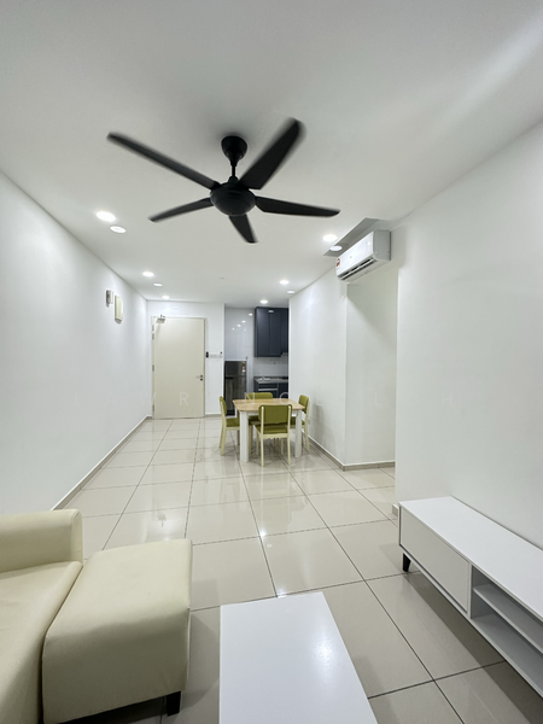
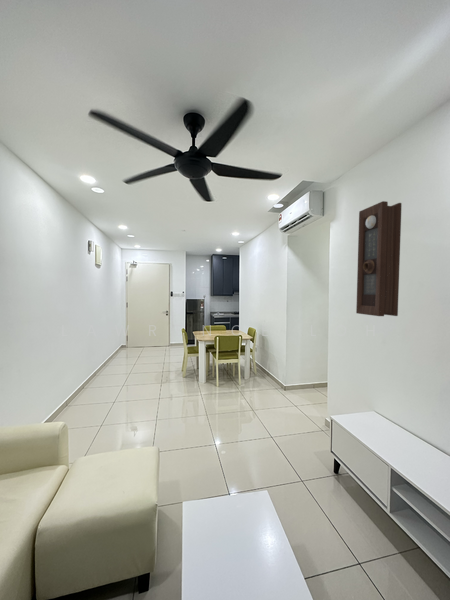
+ pendulum clock [355,200,403,317]
